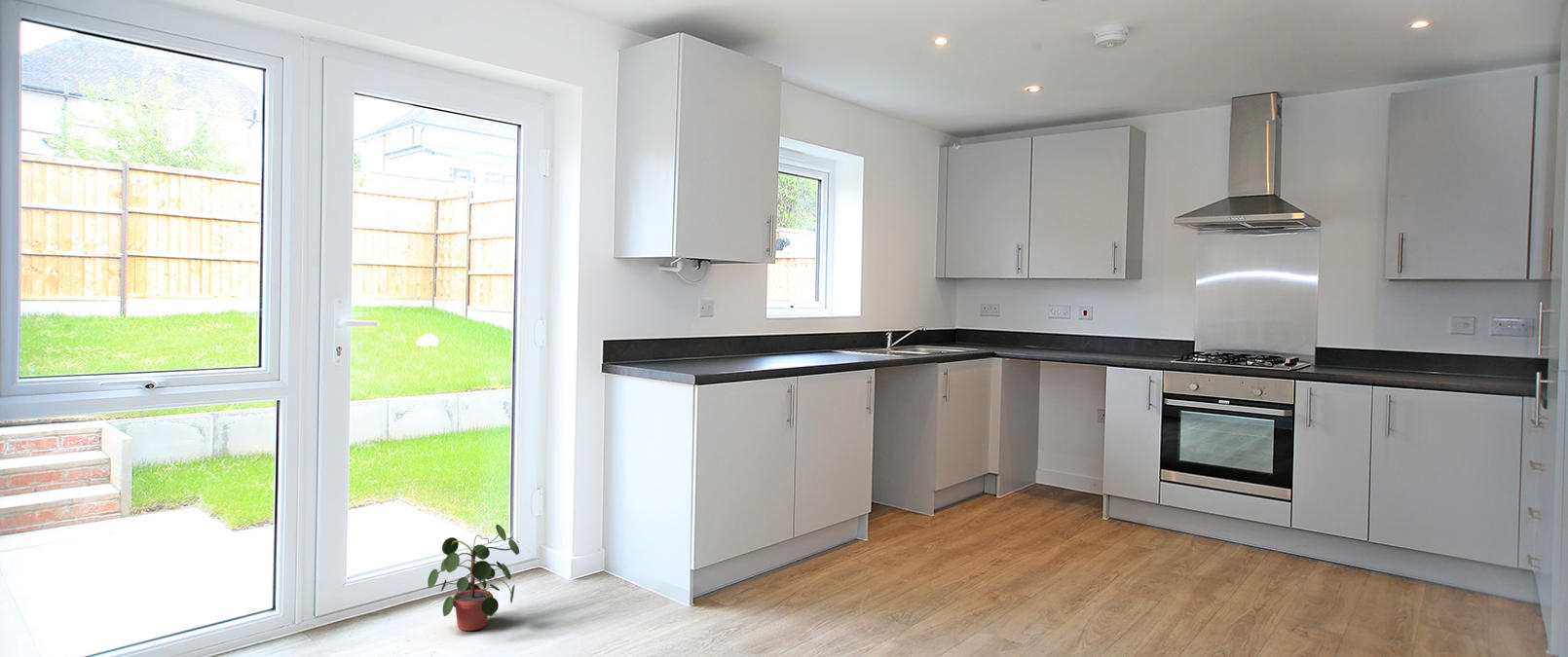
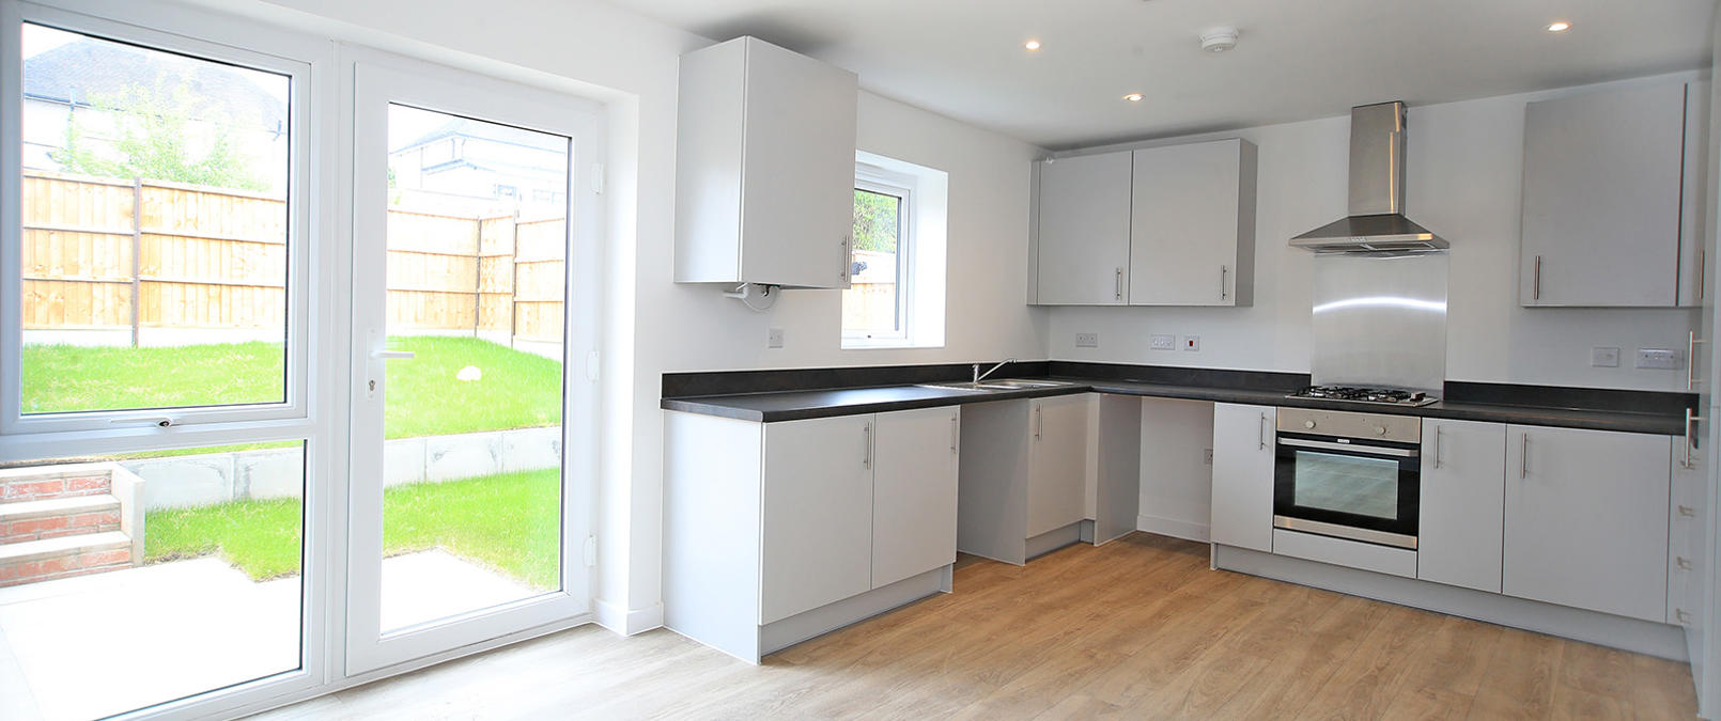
- potted plant [427,524,520,632]
